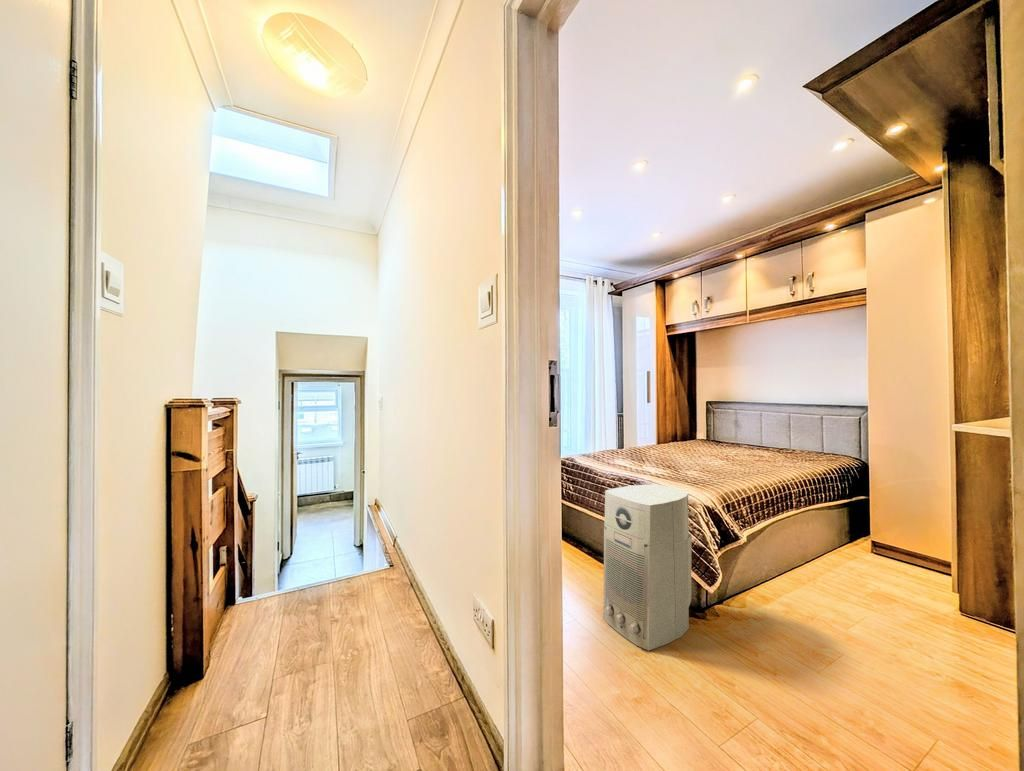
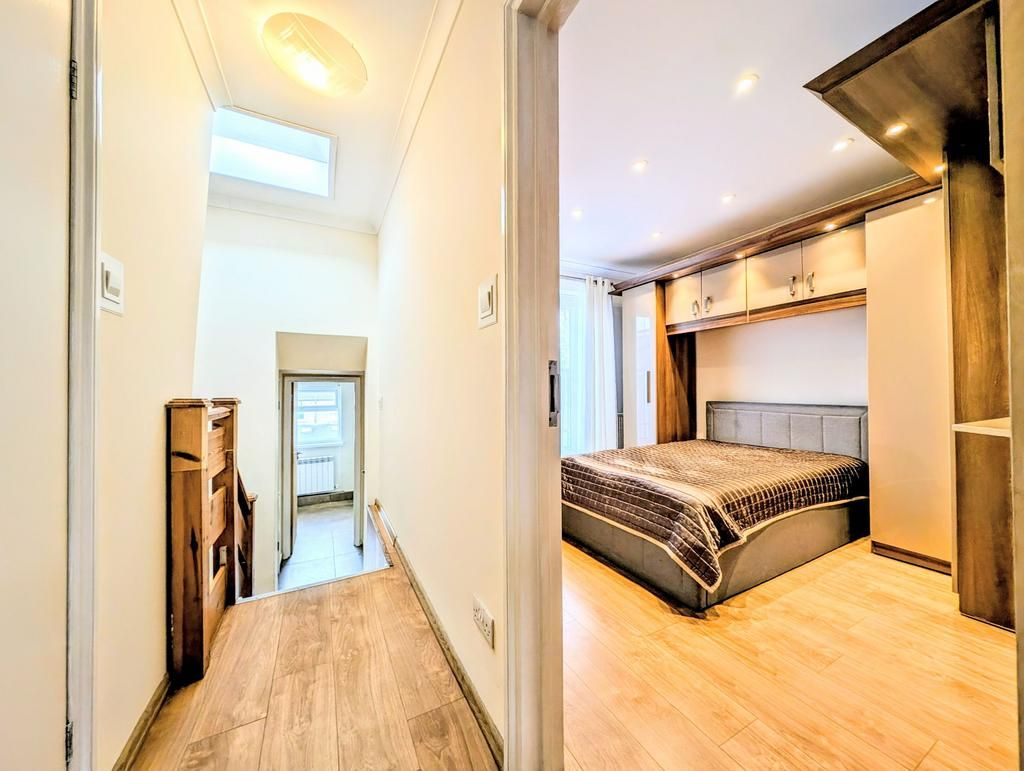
- air purifier [602,484,693,652]
